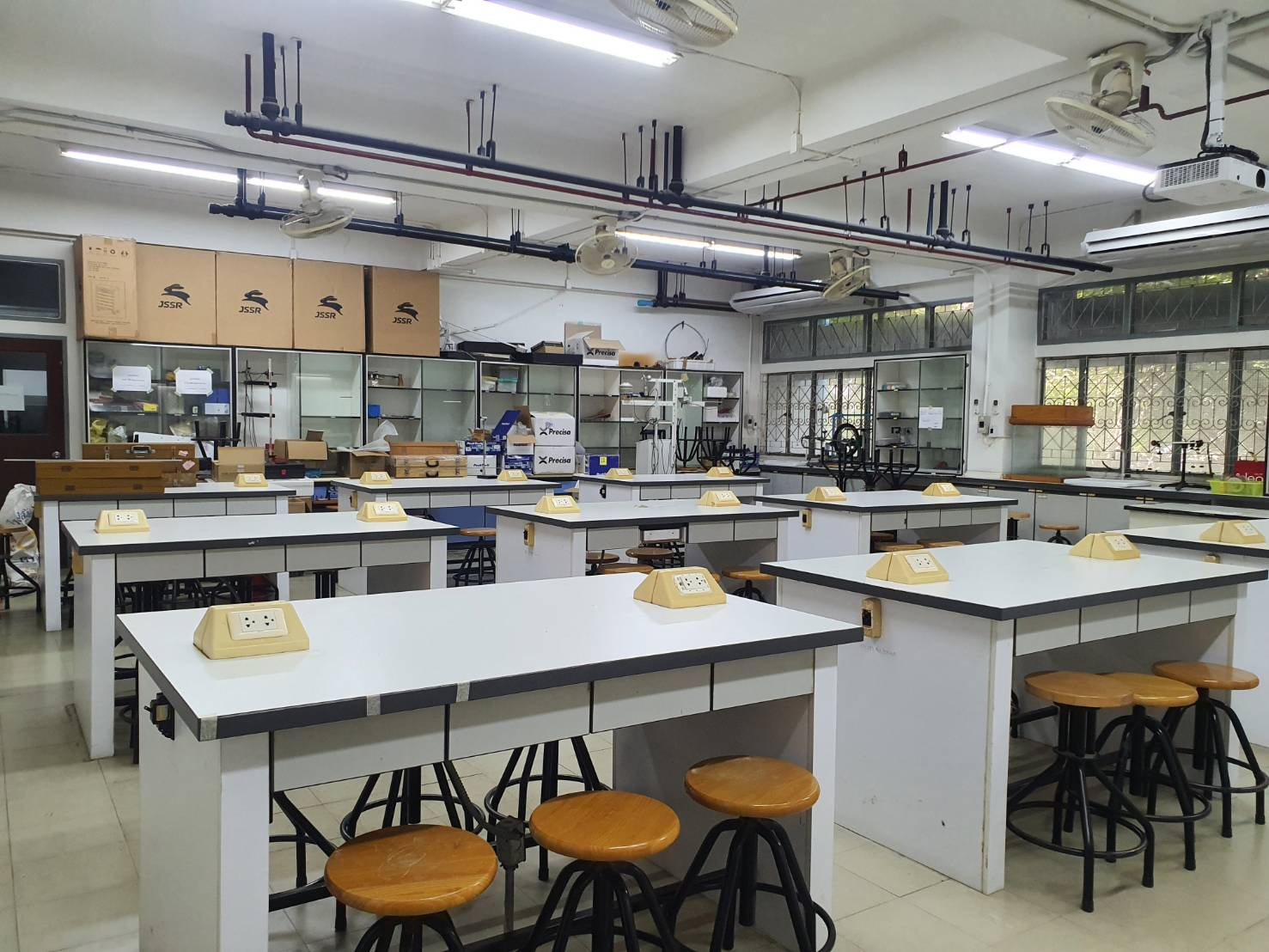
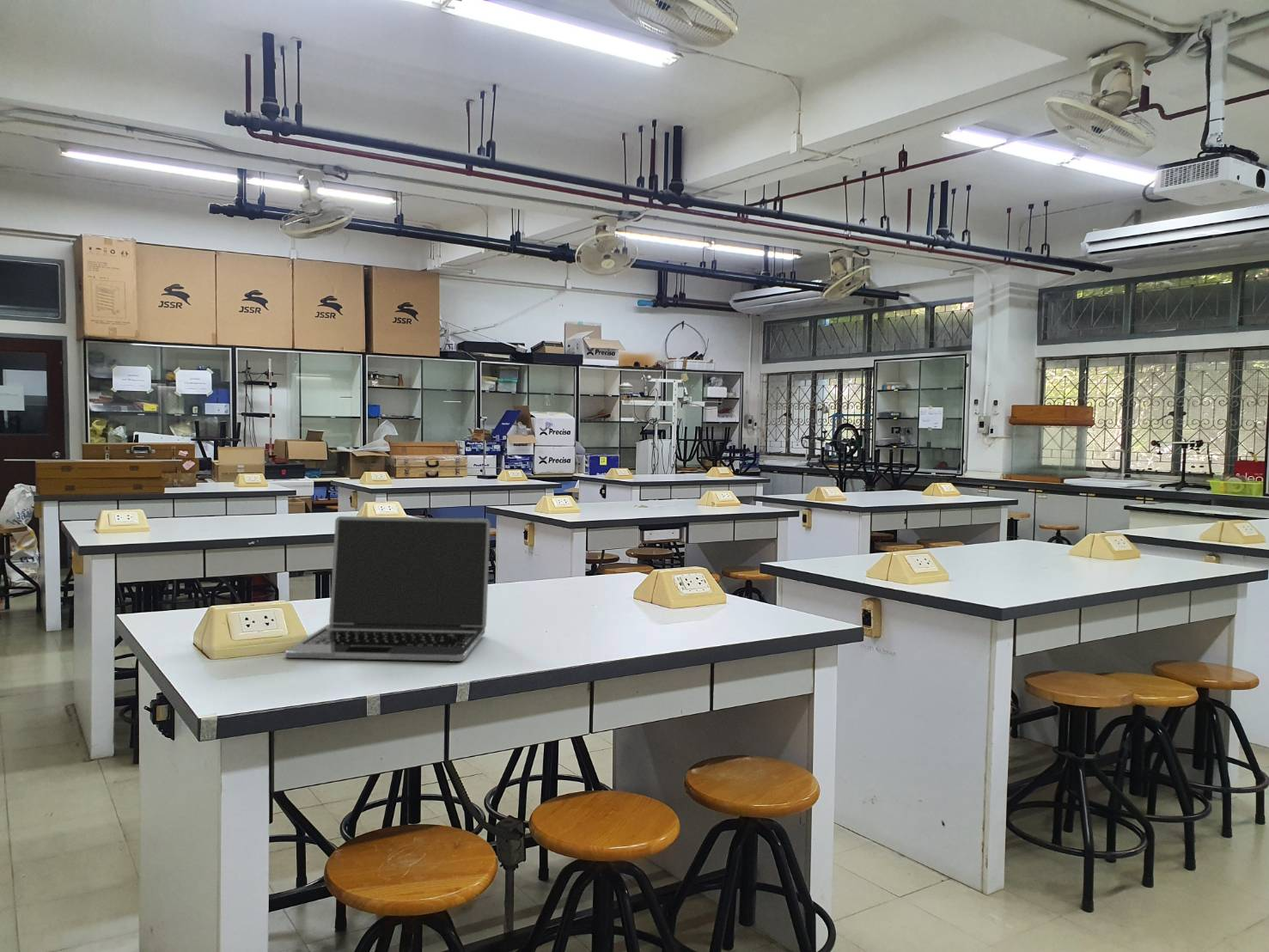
+ laptop [285,516,491,662]
